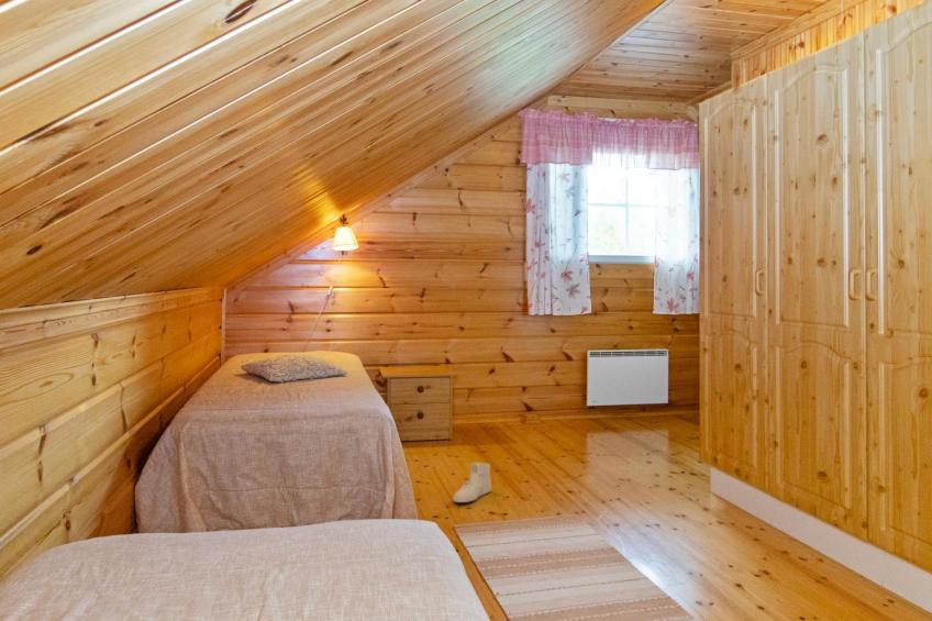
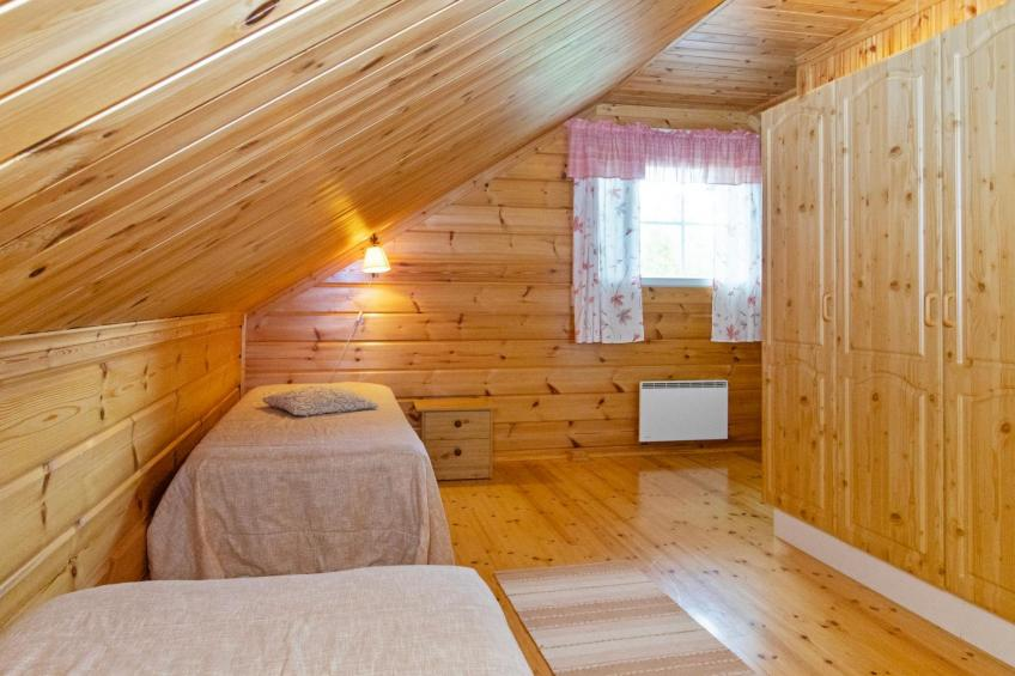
- sneaker [452,462,492,503]
